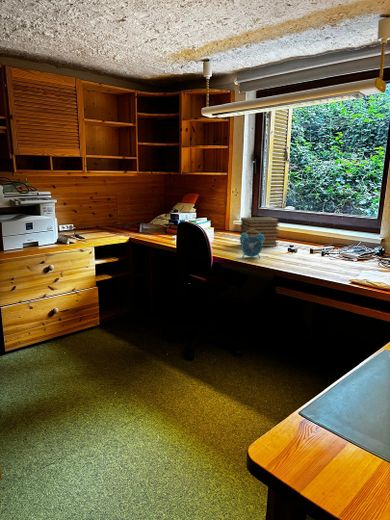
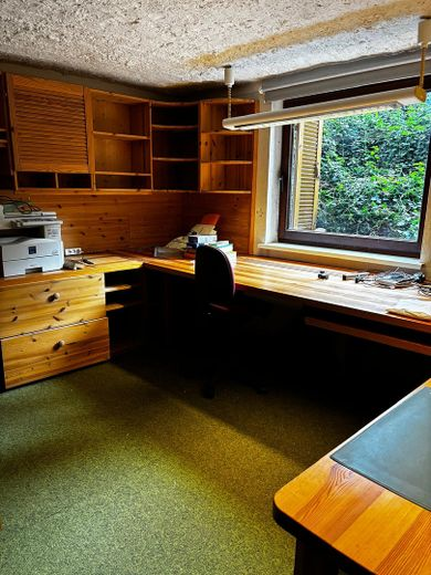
- alarm clock [239,229,264,259]
- book stack [239,216,281,248]
